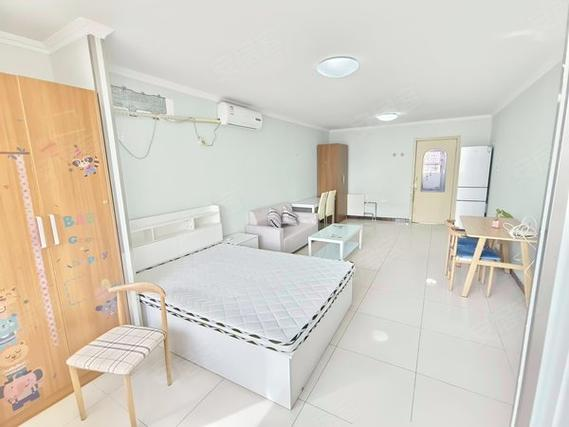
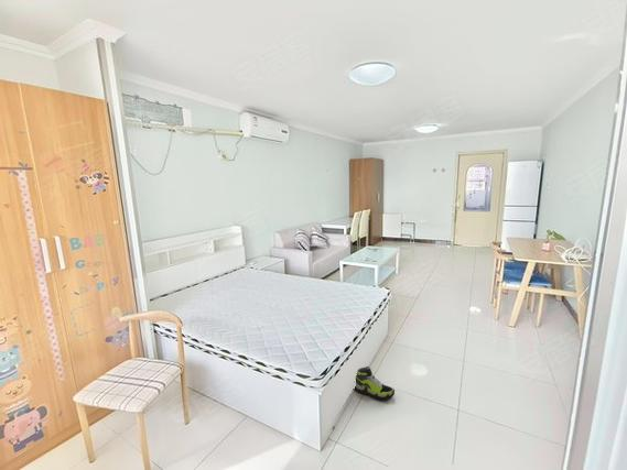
+ shoe [354,365,396,402]
